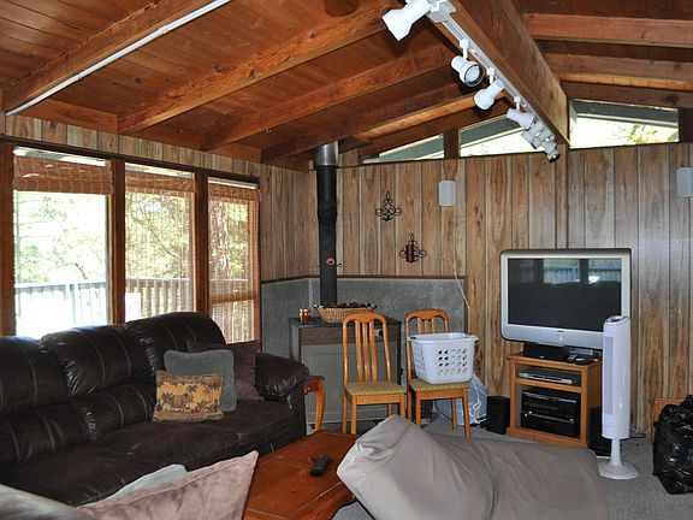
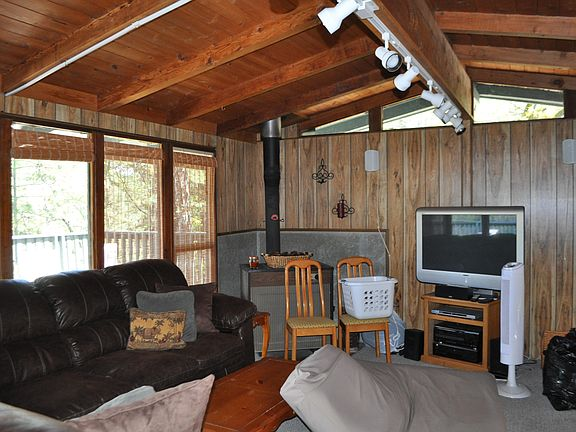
- remote control [308,454,332,477]
